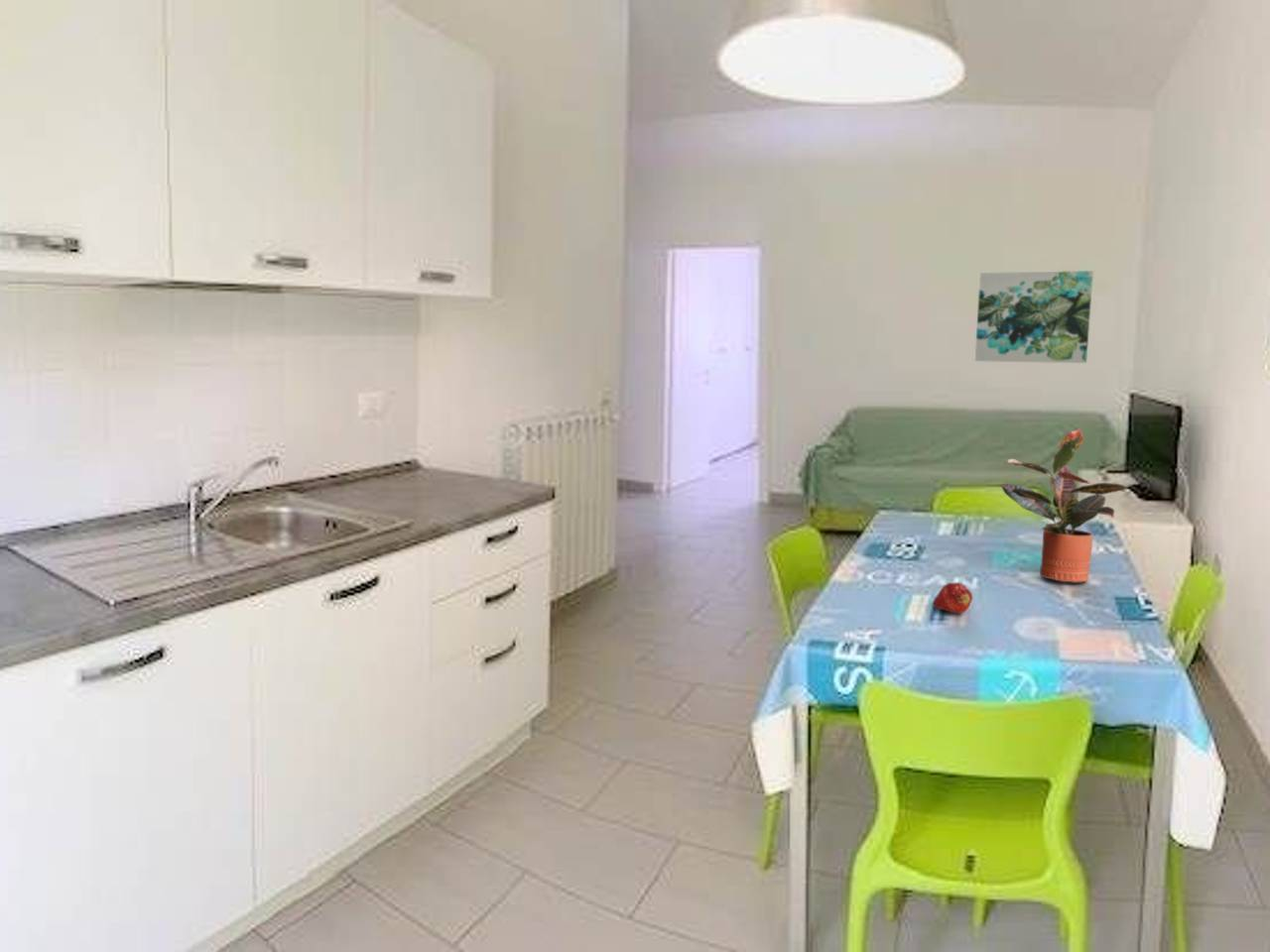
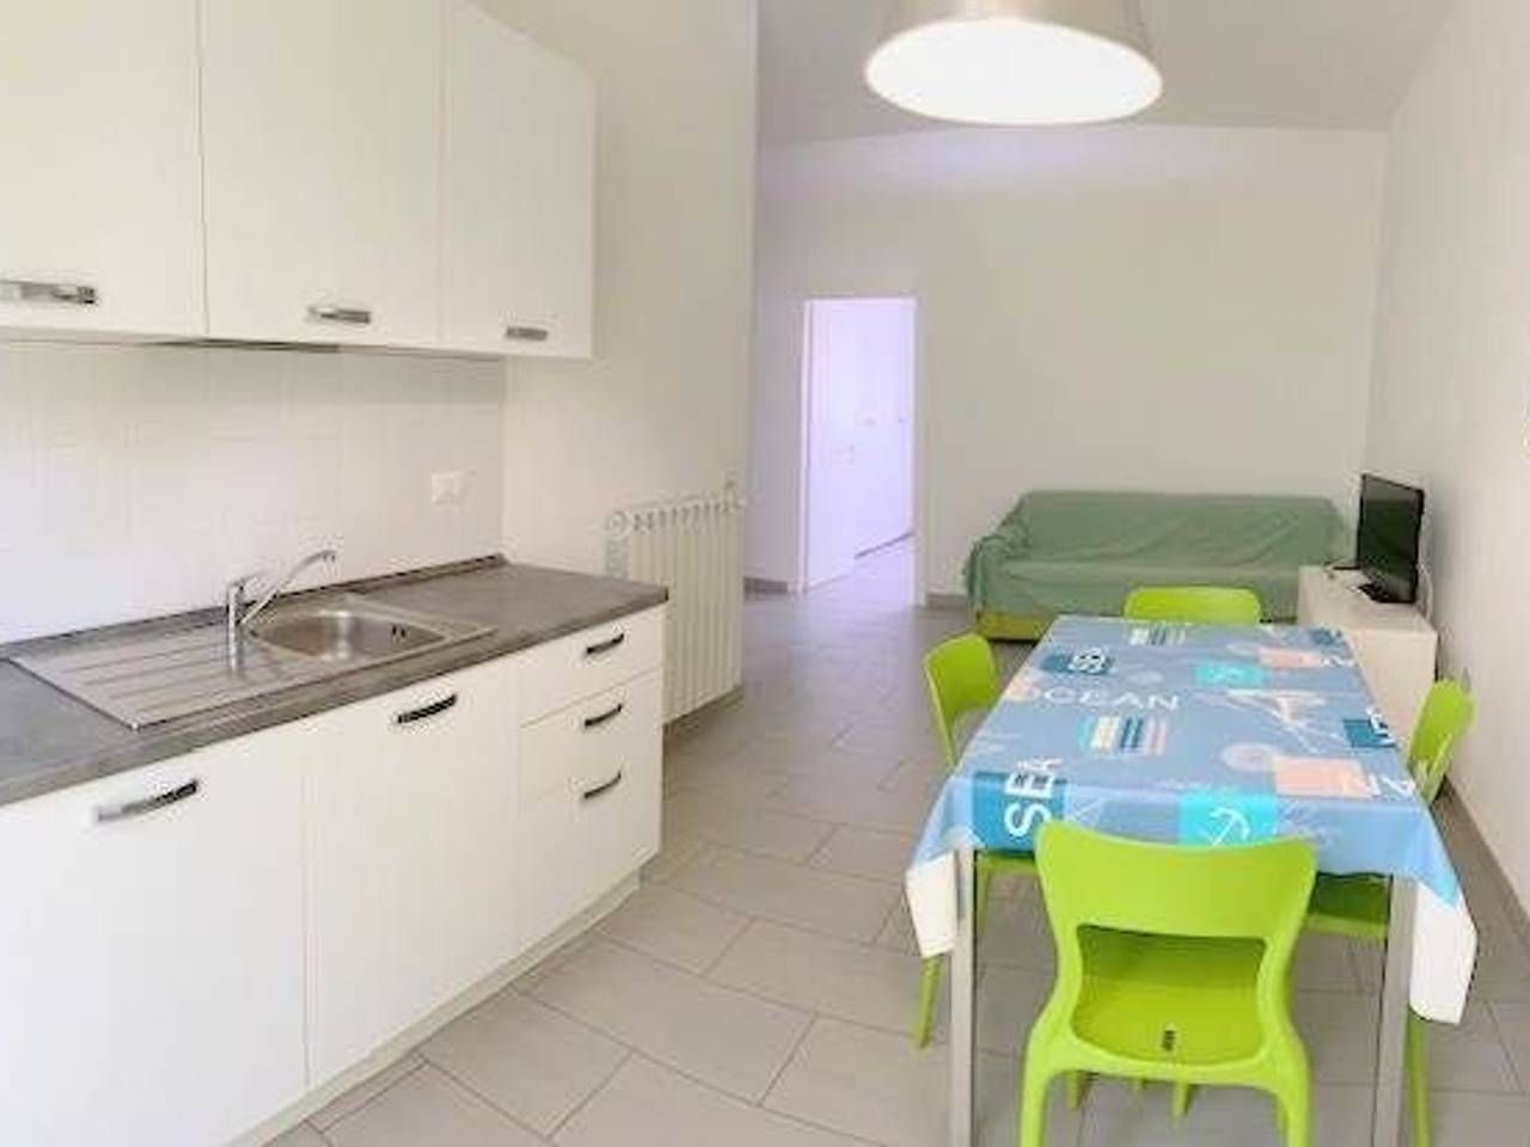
- wall art [974,270,1094,364]
- fruit [932,581,973,615]
- potted plant [998,428,1129,584]
